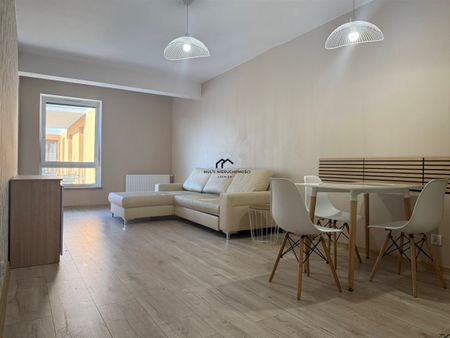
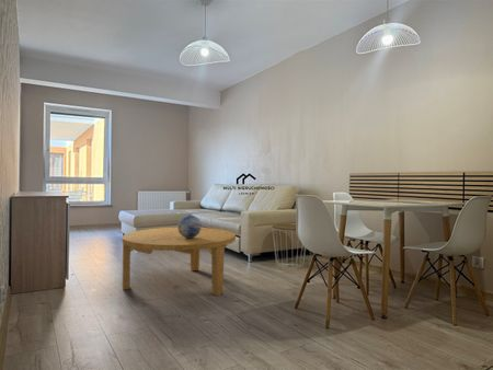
+ coffee table [122,227,237,297]
+ decorative orb [176,213,203,239]
